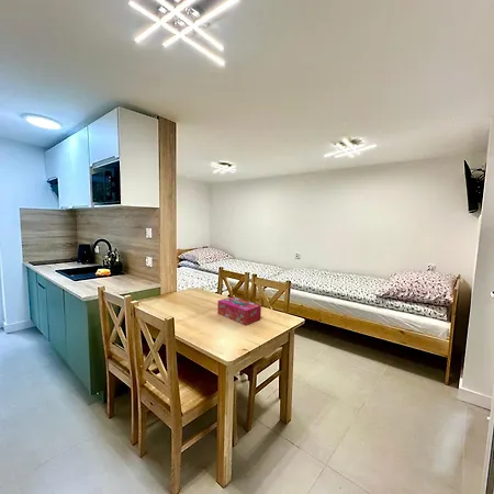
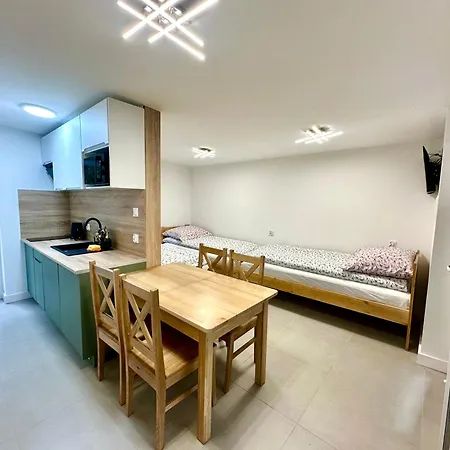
- tissue box [216,295,262,326]
